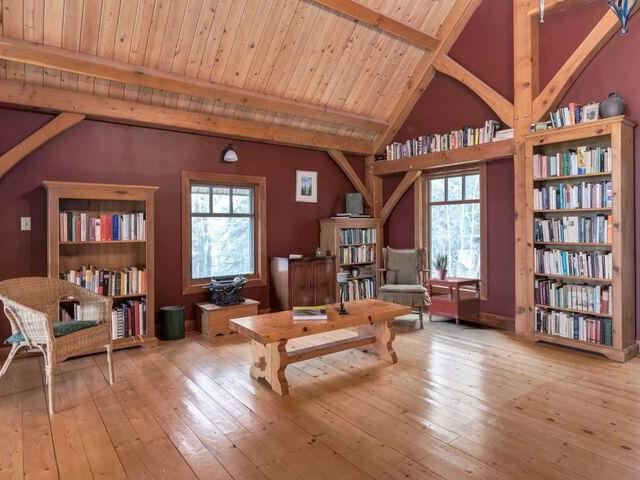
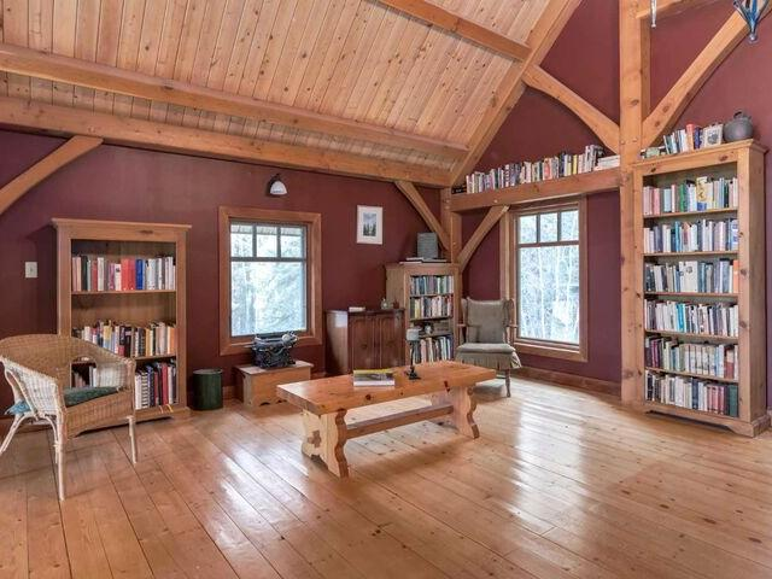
- side table [425,276,483,328]
- potted plant [430,252,449,279]
